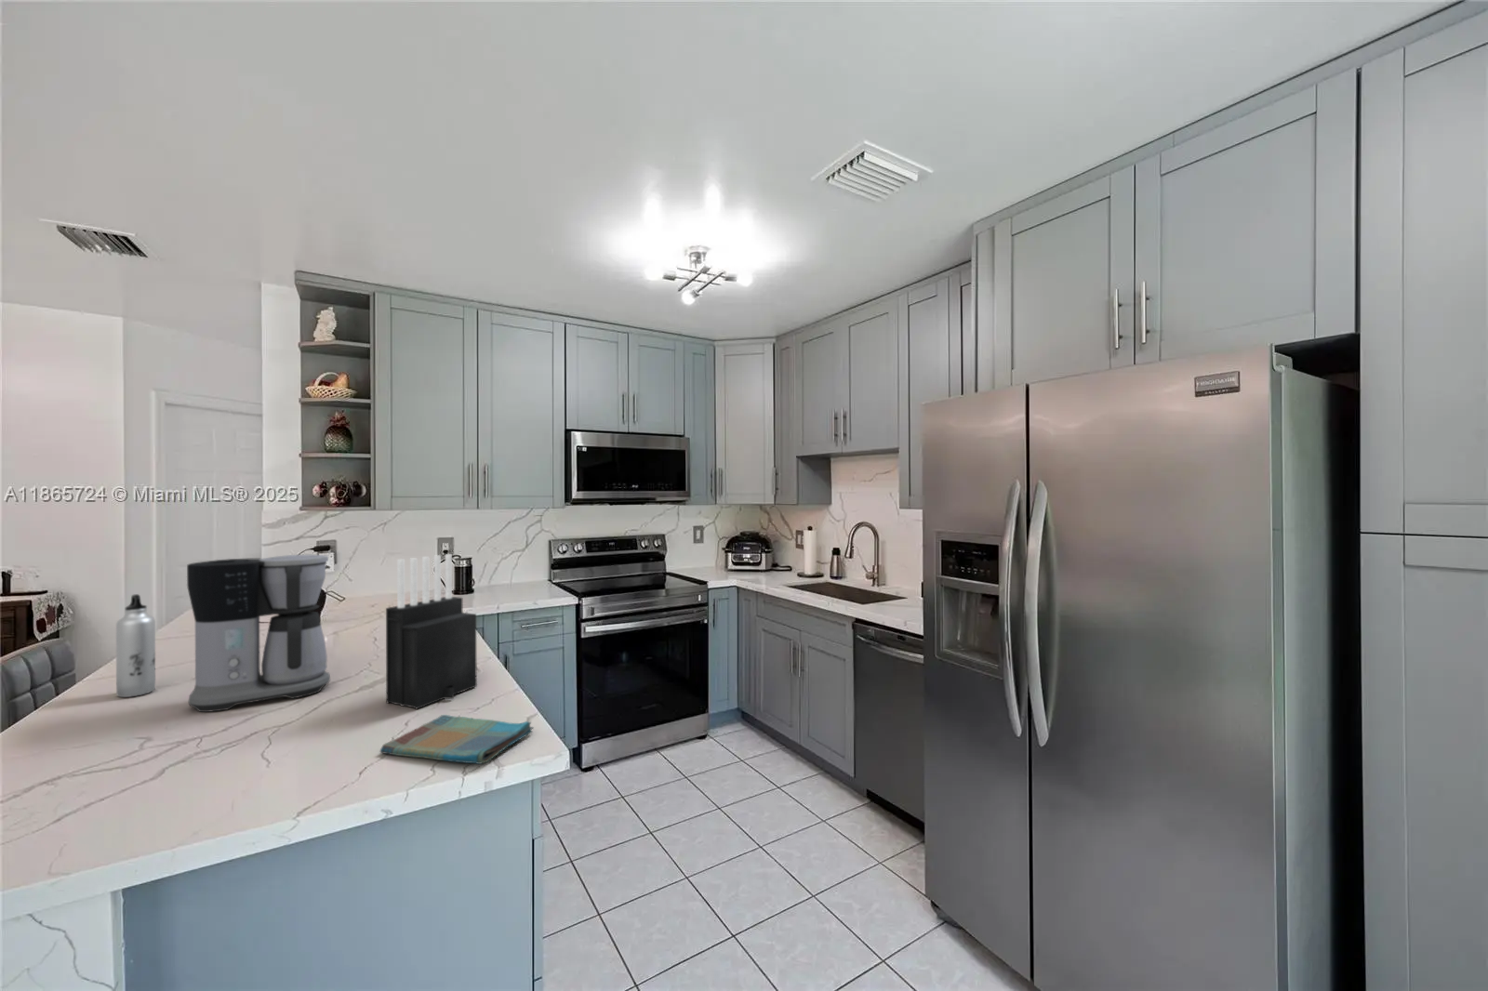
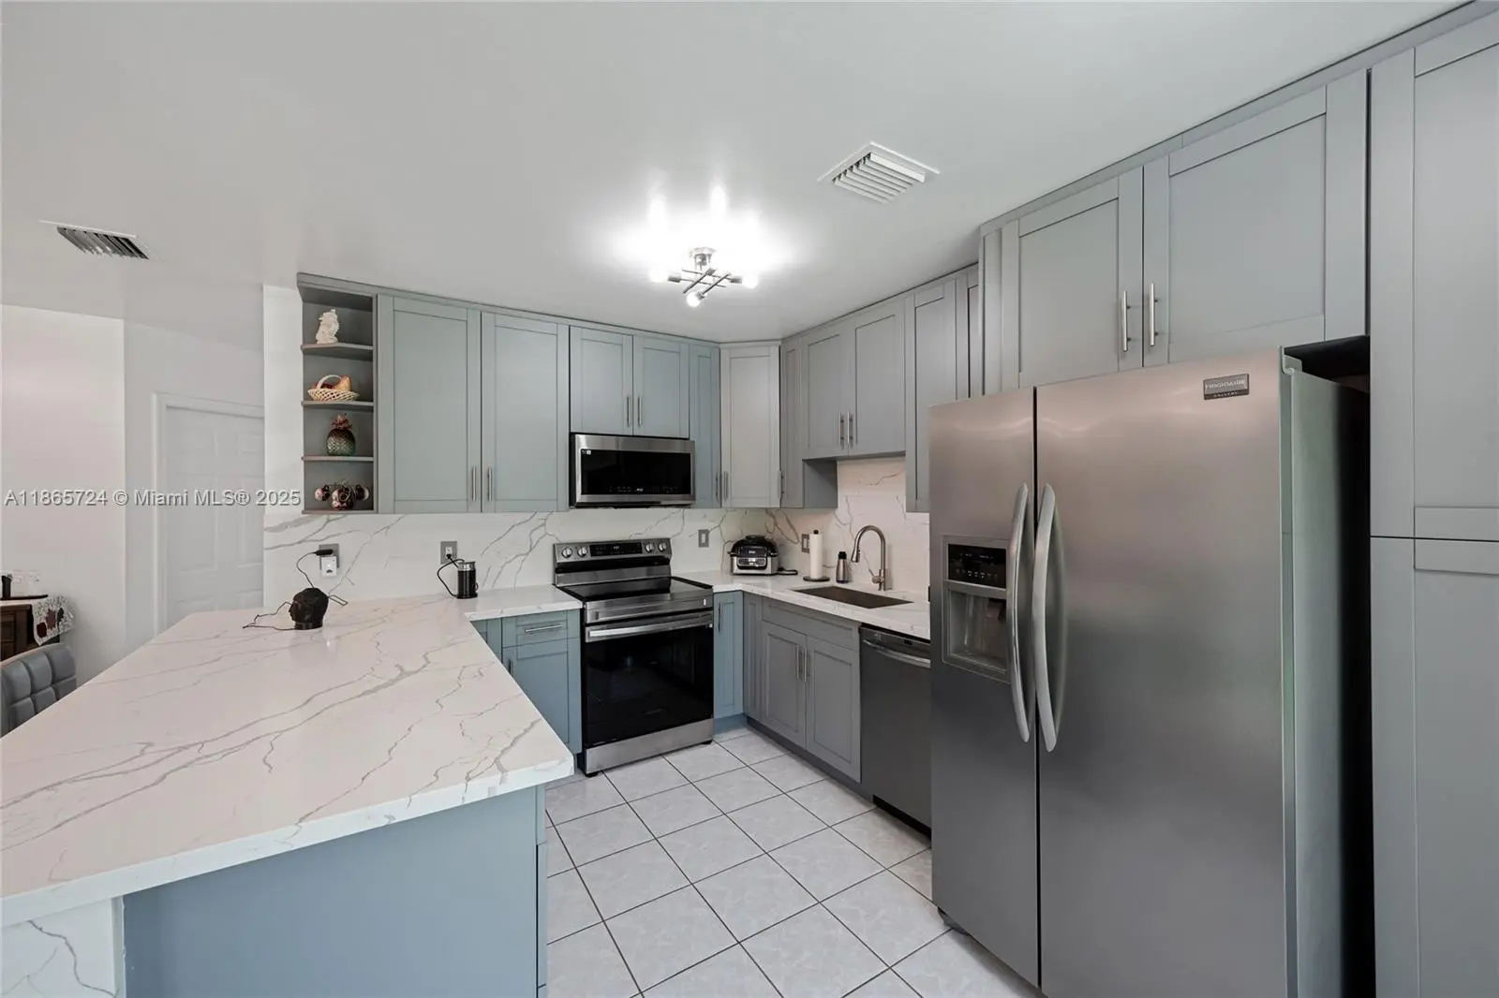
- coffee maker [186,554,331,713]
- knife block [385,553,478,710]
- dish towel [379,714,534,765]
- water bottle [115,593,156,698]
